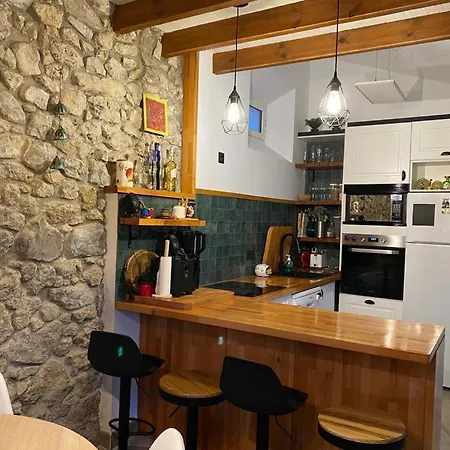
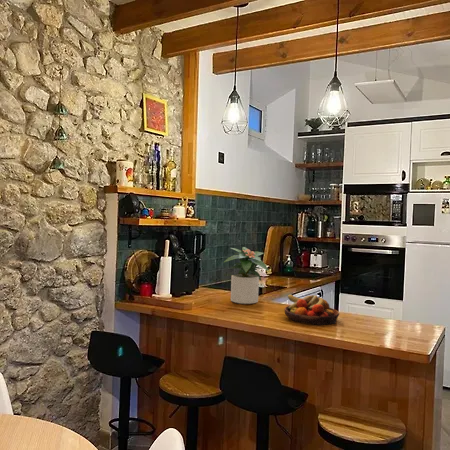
+ potted plant [222,246,270,305]
+ fruit bowl [283,294,340,326]
